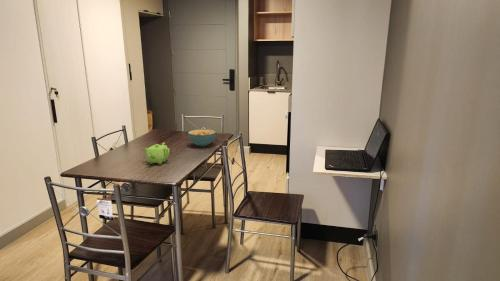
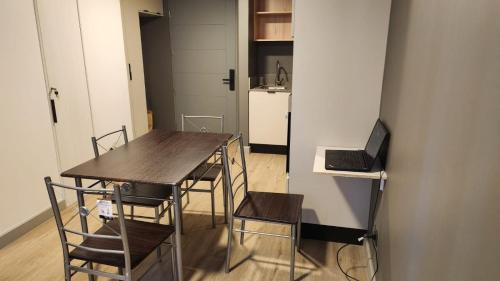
- teapot [143,141,171,165]
- cereal bowl [187,128,217,147]
